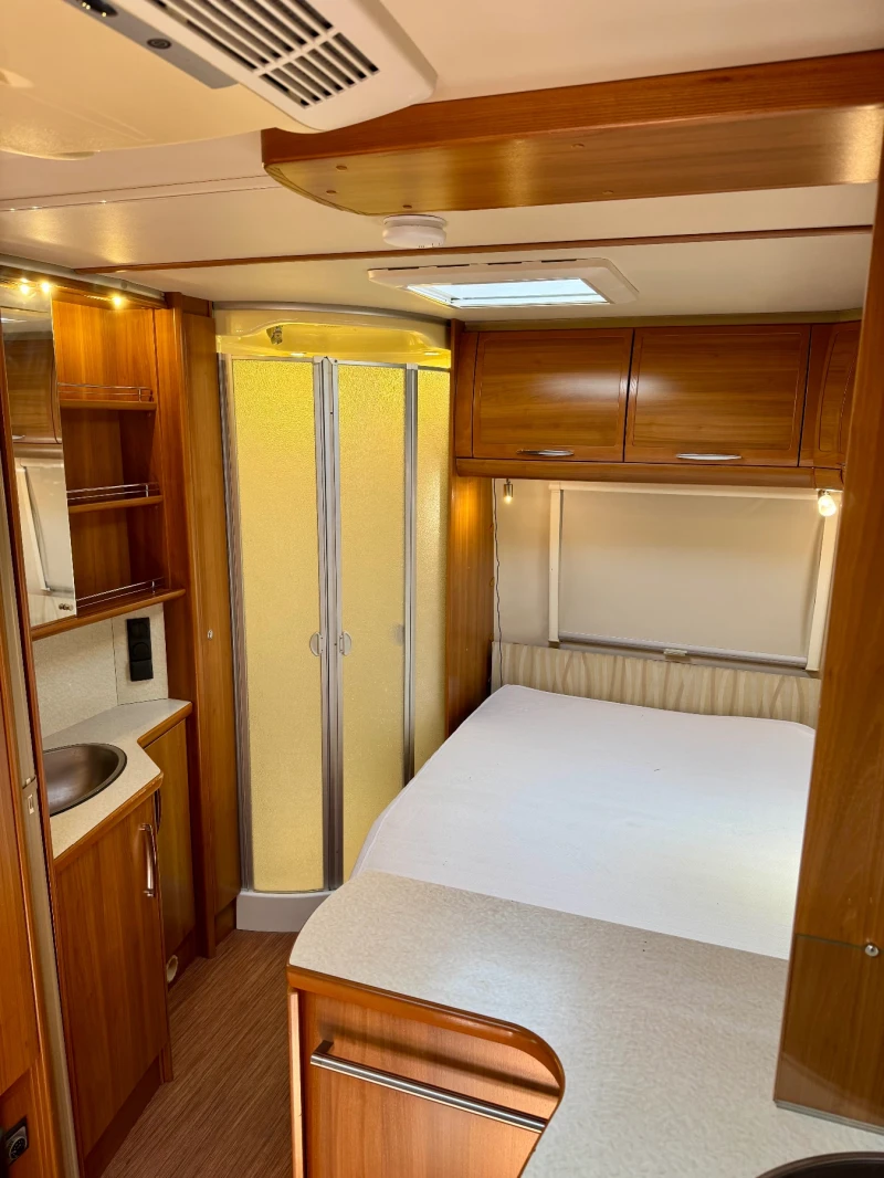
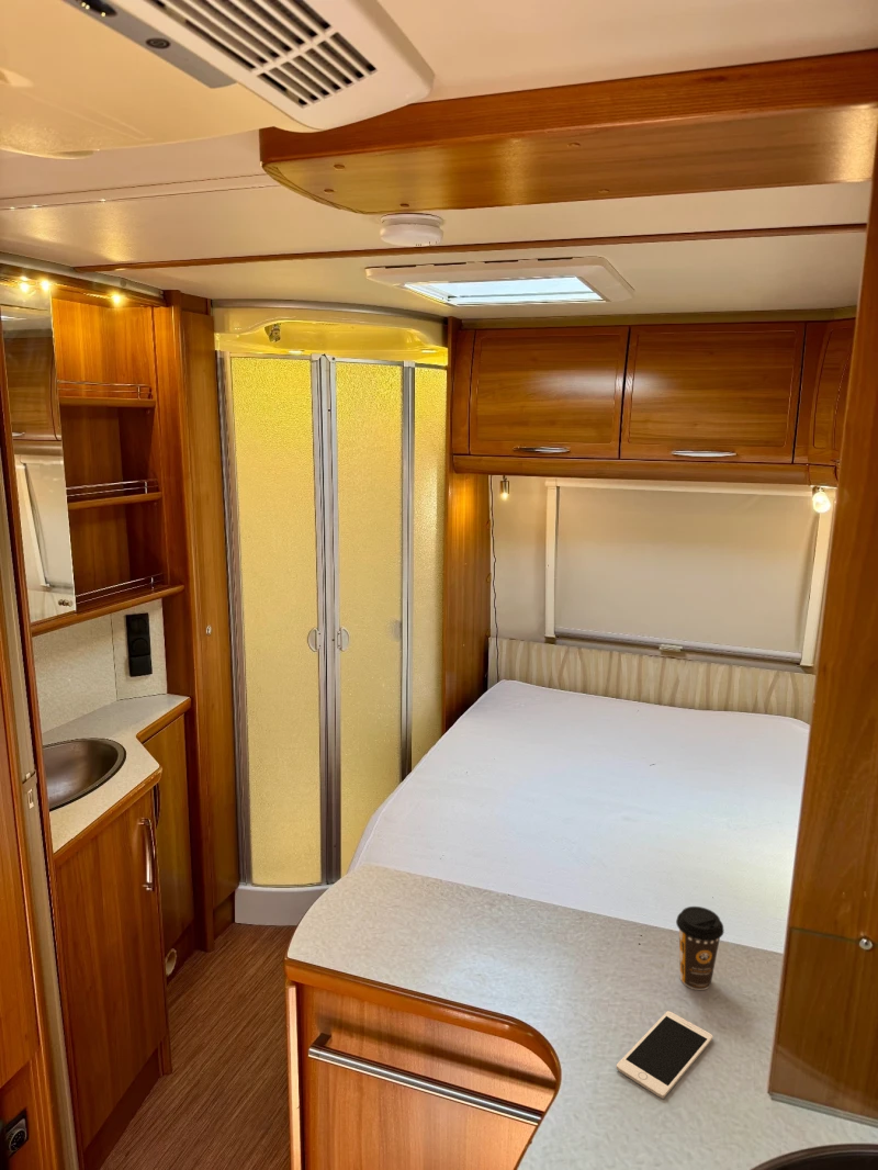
+ coffee cup [675,905,725,991]
+ cell phone [616,1010,713,1099]
